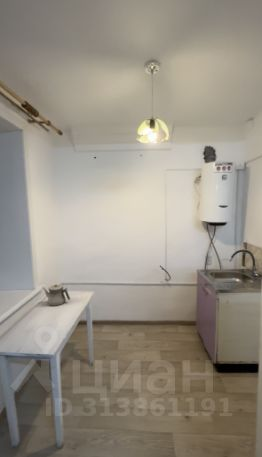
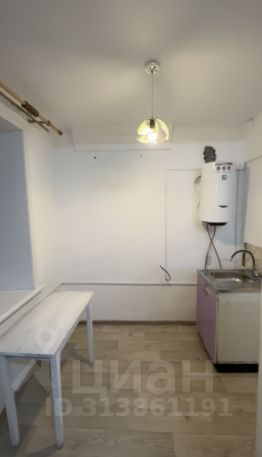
- teapot [42,284,71,307]
